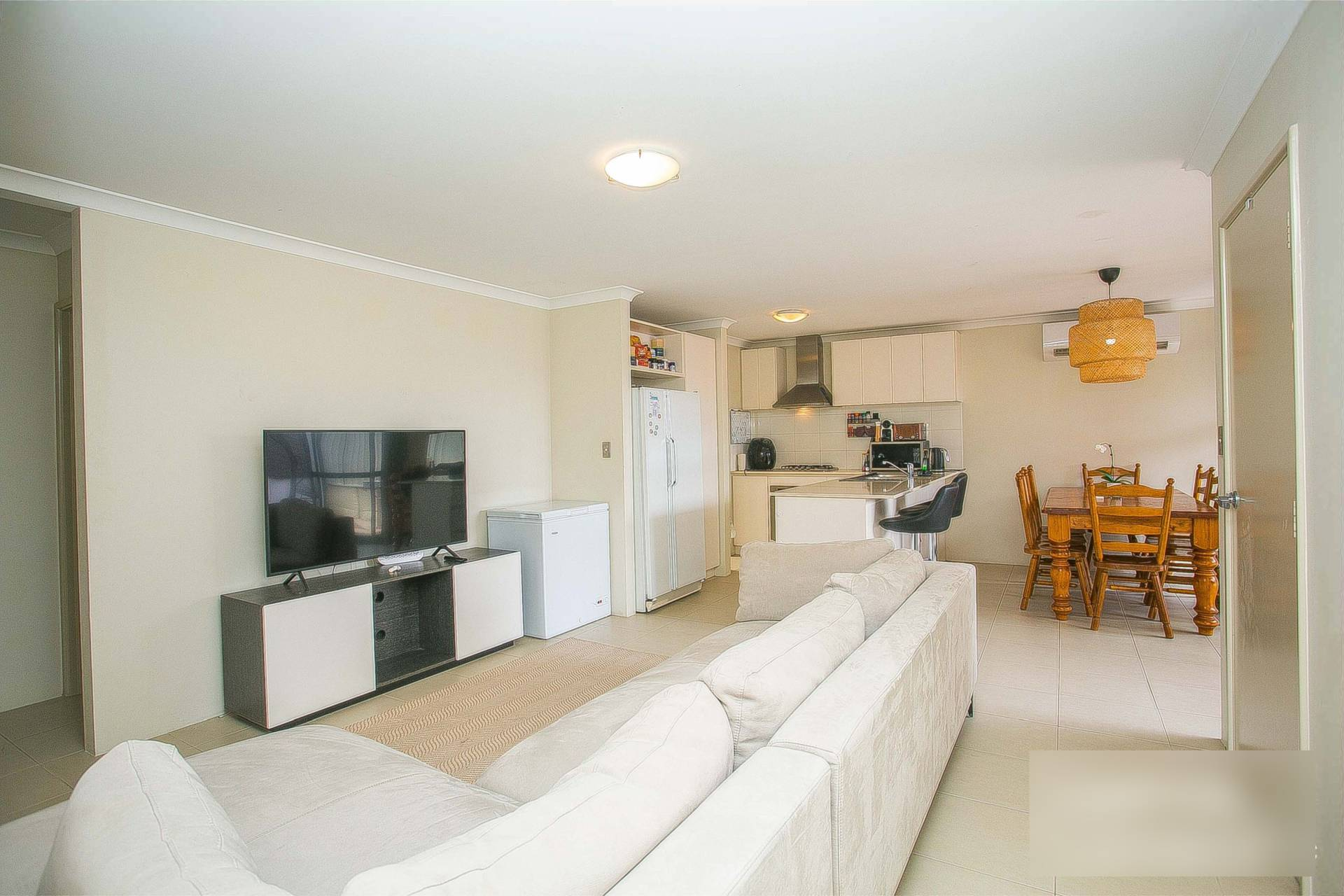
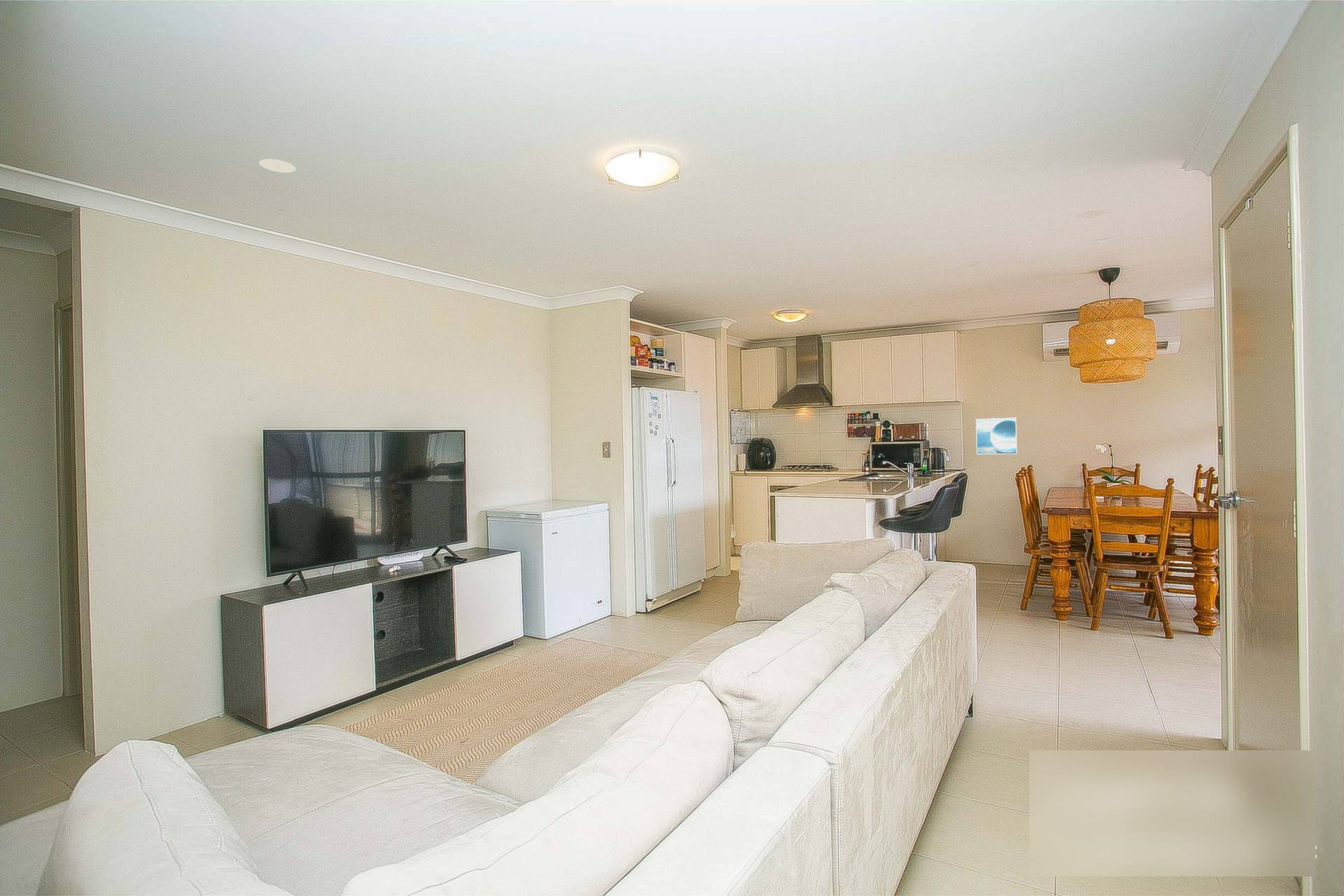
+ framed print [975,417,1018,455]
+ smoke detector [258,158,297,174]
